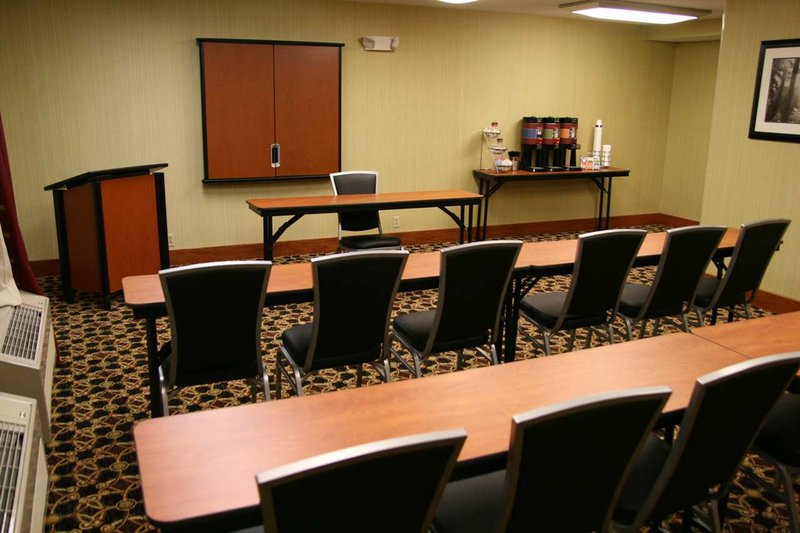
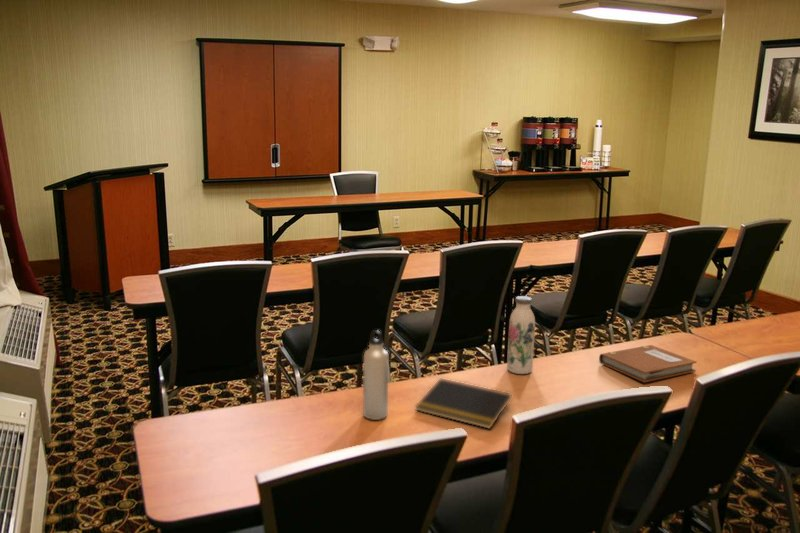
+ water bottle [362,329,390,421]
+ notepad [414,377,513,430]
+ water bottle [506,295,536,375]
+ notebook [598,344,698,383]
